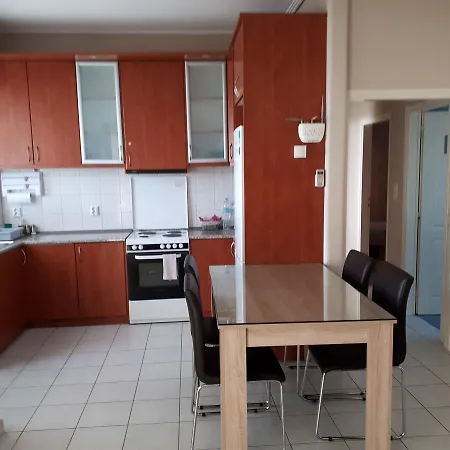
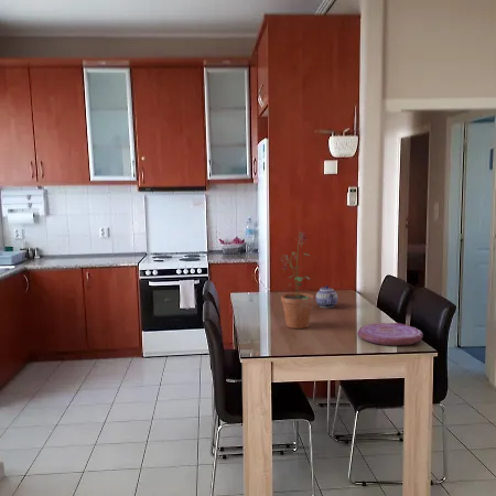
+ plate [356,322,424,346]
+ teapot [315,284,338,309]
+ potted plant [278,230,314,330]
